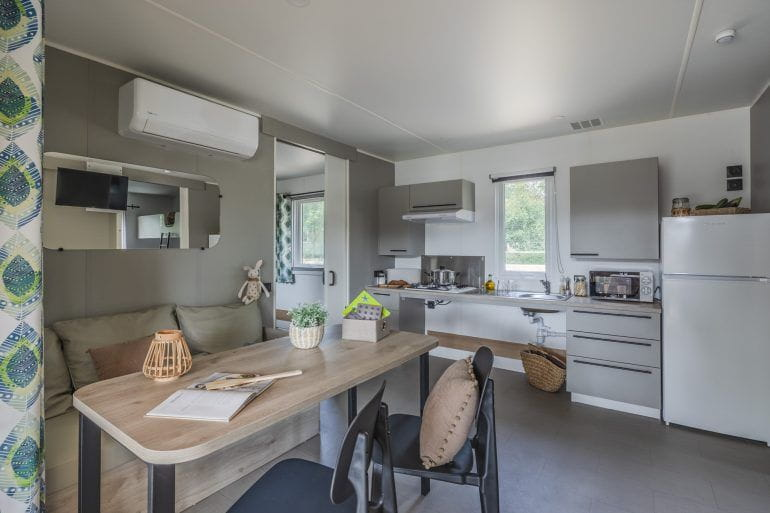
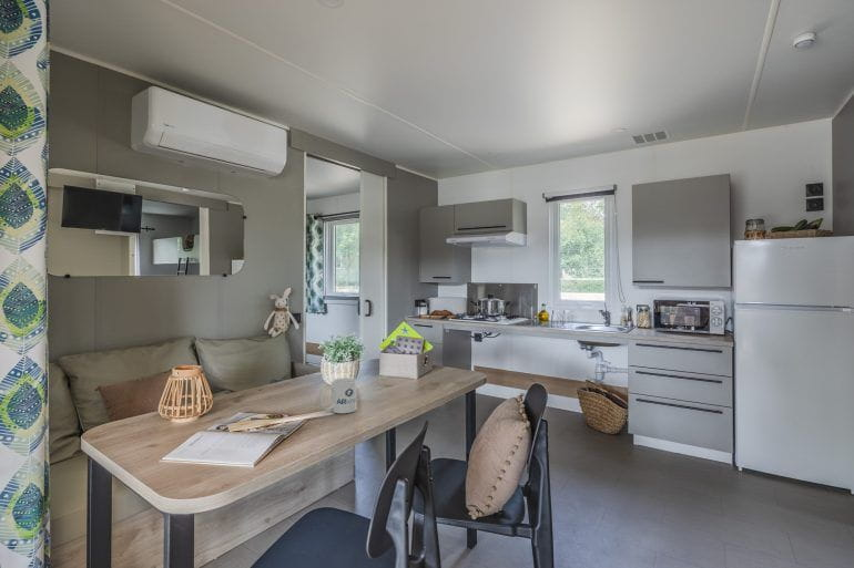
+ mug [319,378,358,414]
